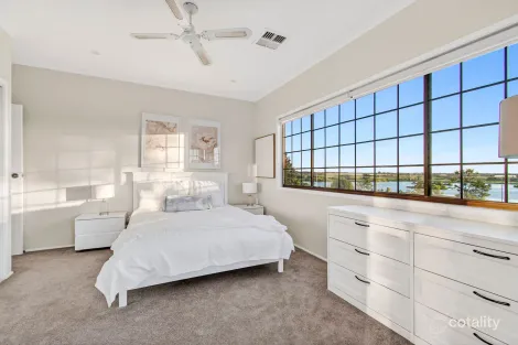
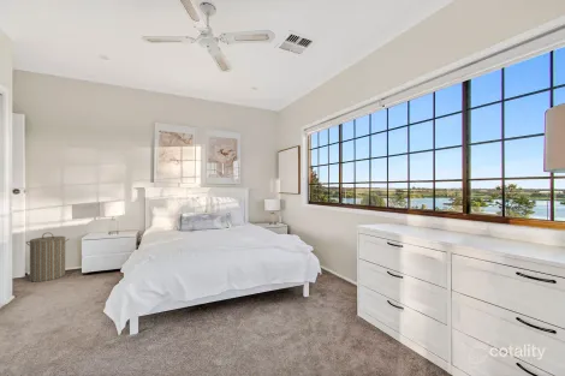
+ laundry hamper [25,232,70,282]
